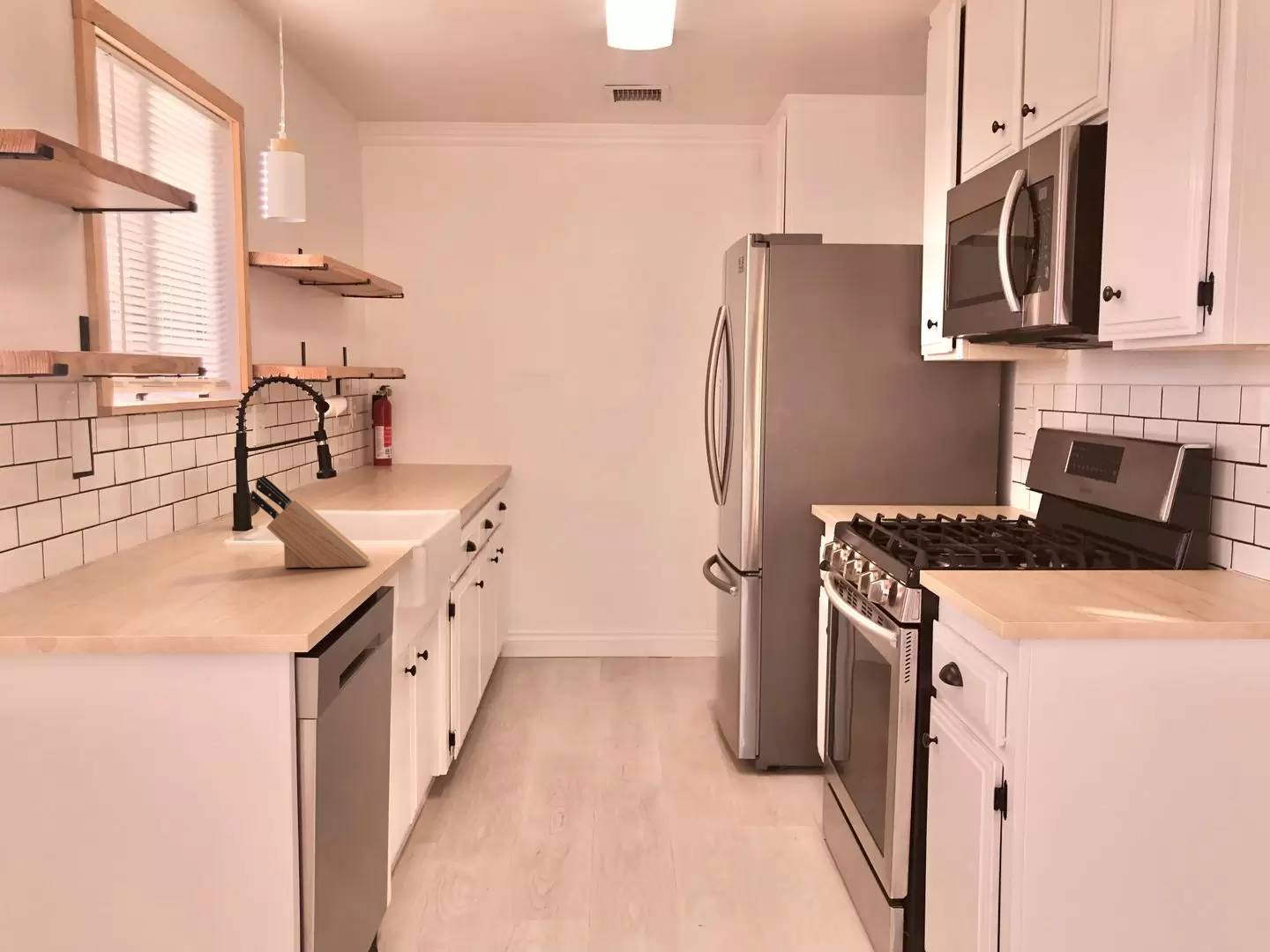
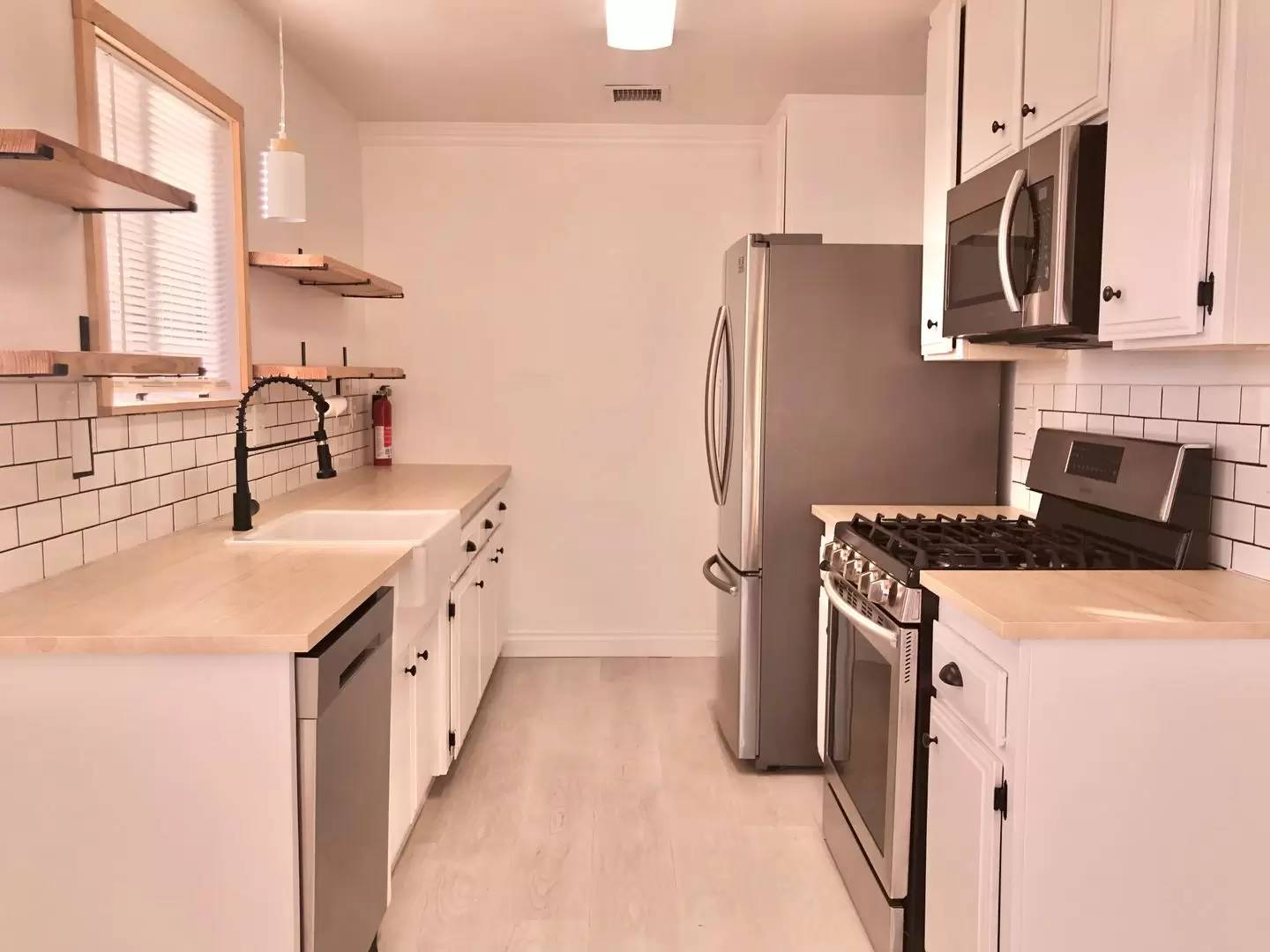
- knife block [250,475,370,569]
